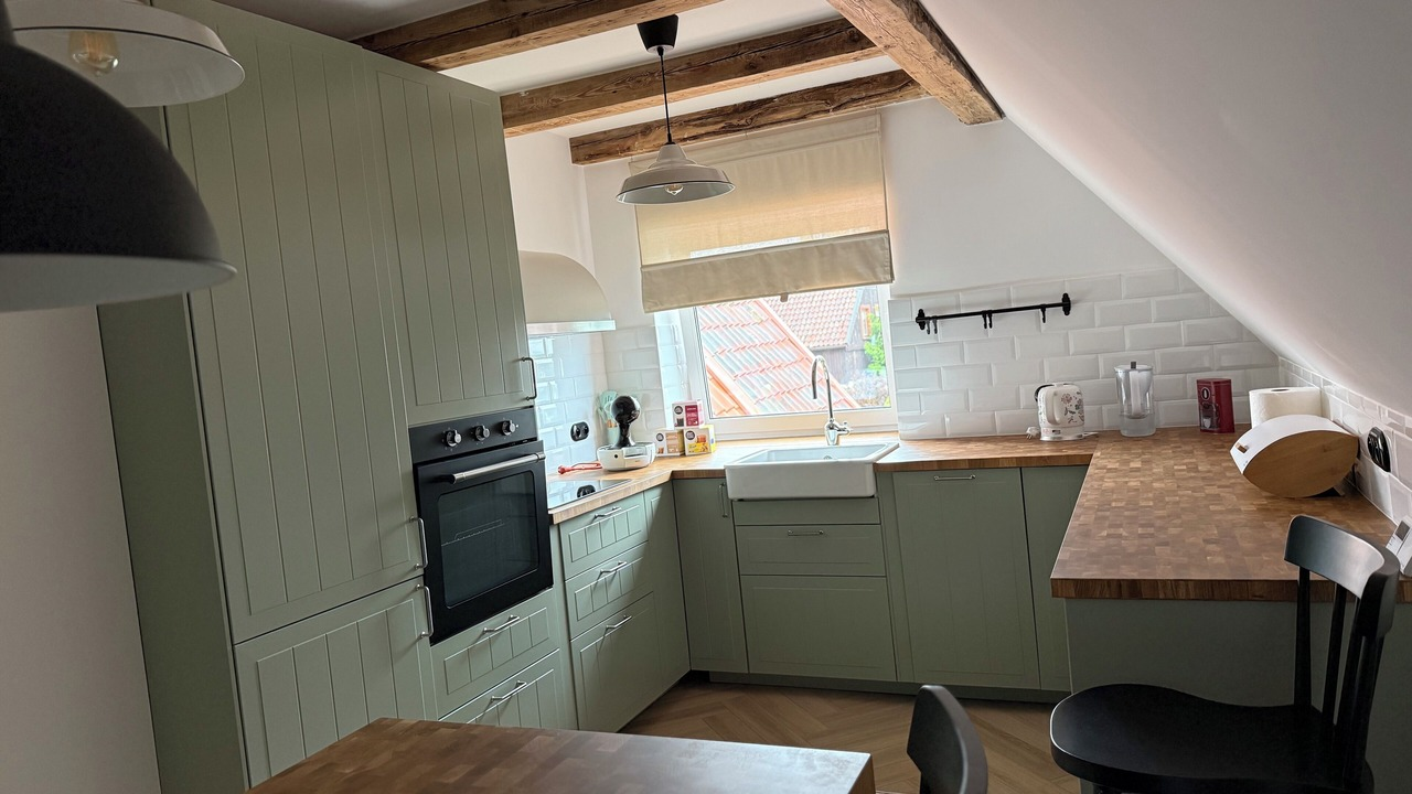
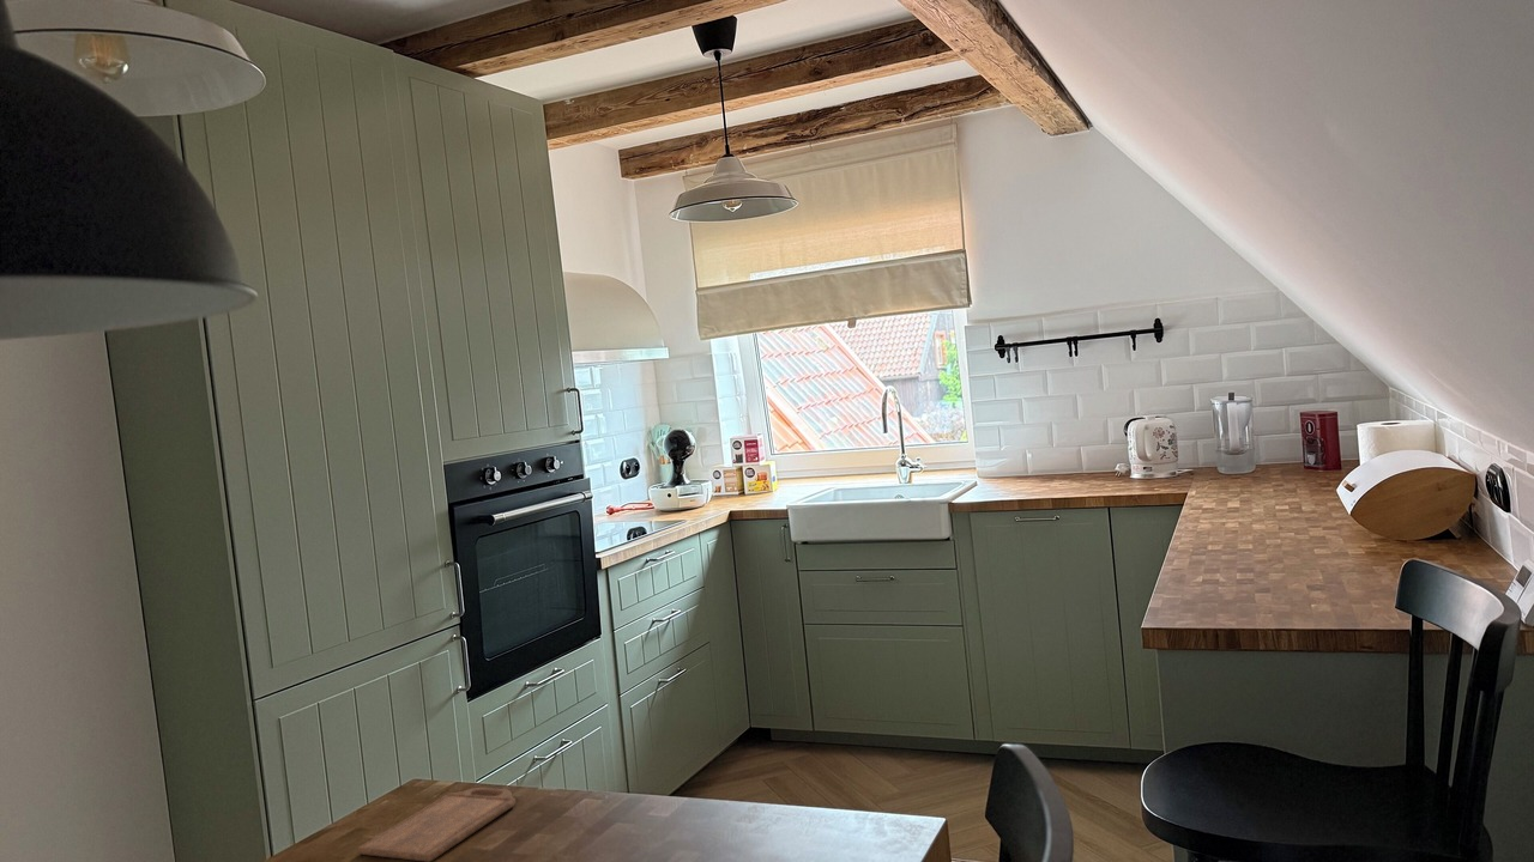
+ cutting board [357,787,517,862]
